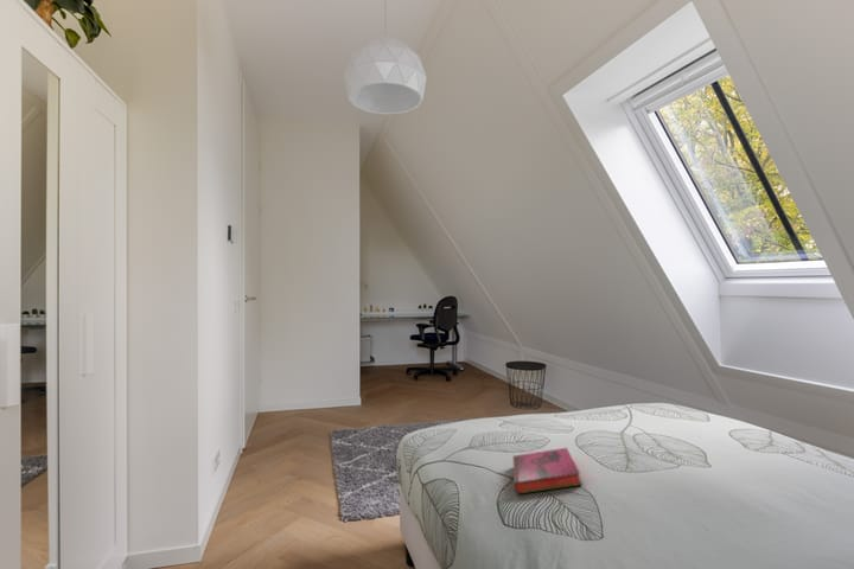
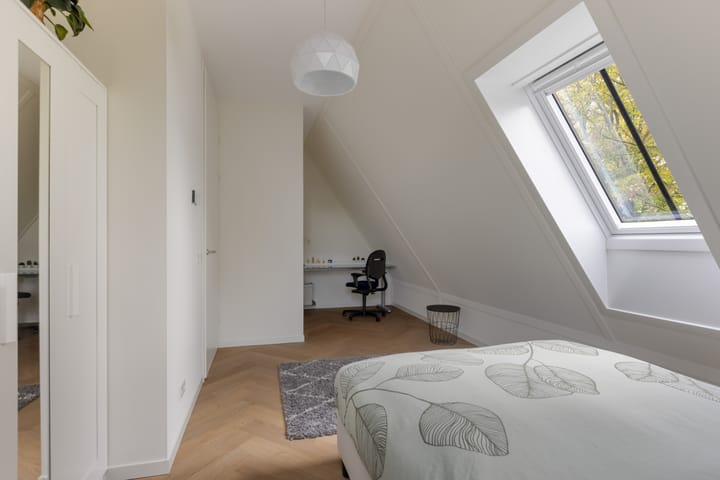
- hardback book [511,447,584,496]
